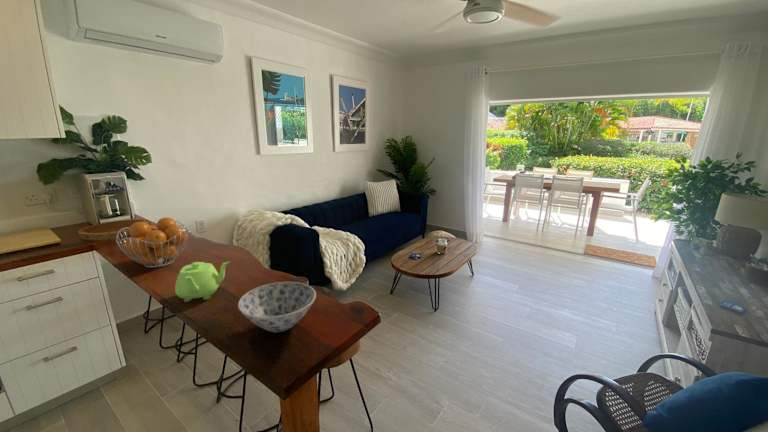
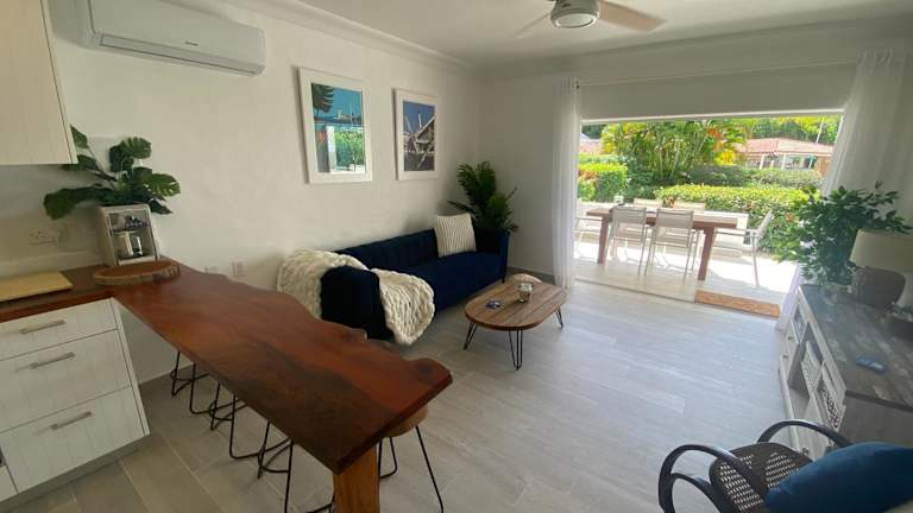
- teapot [174,260,231,303]
- fruit basket [115,216,191,269]
- bowl [237,281,317,333]
